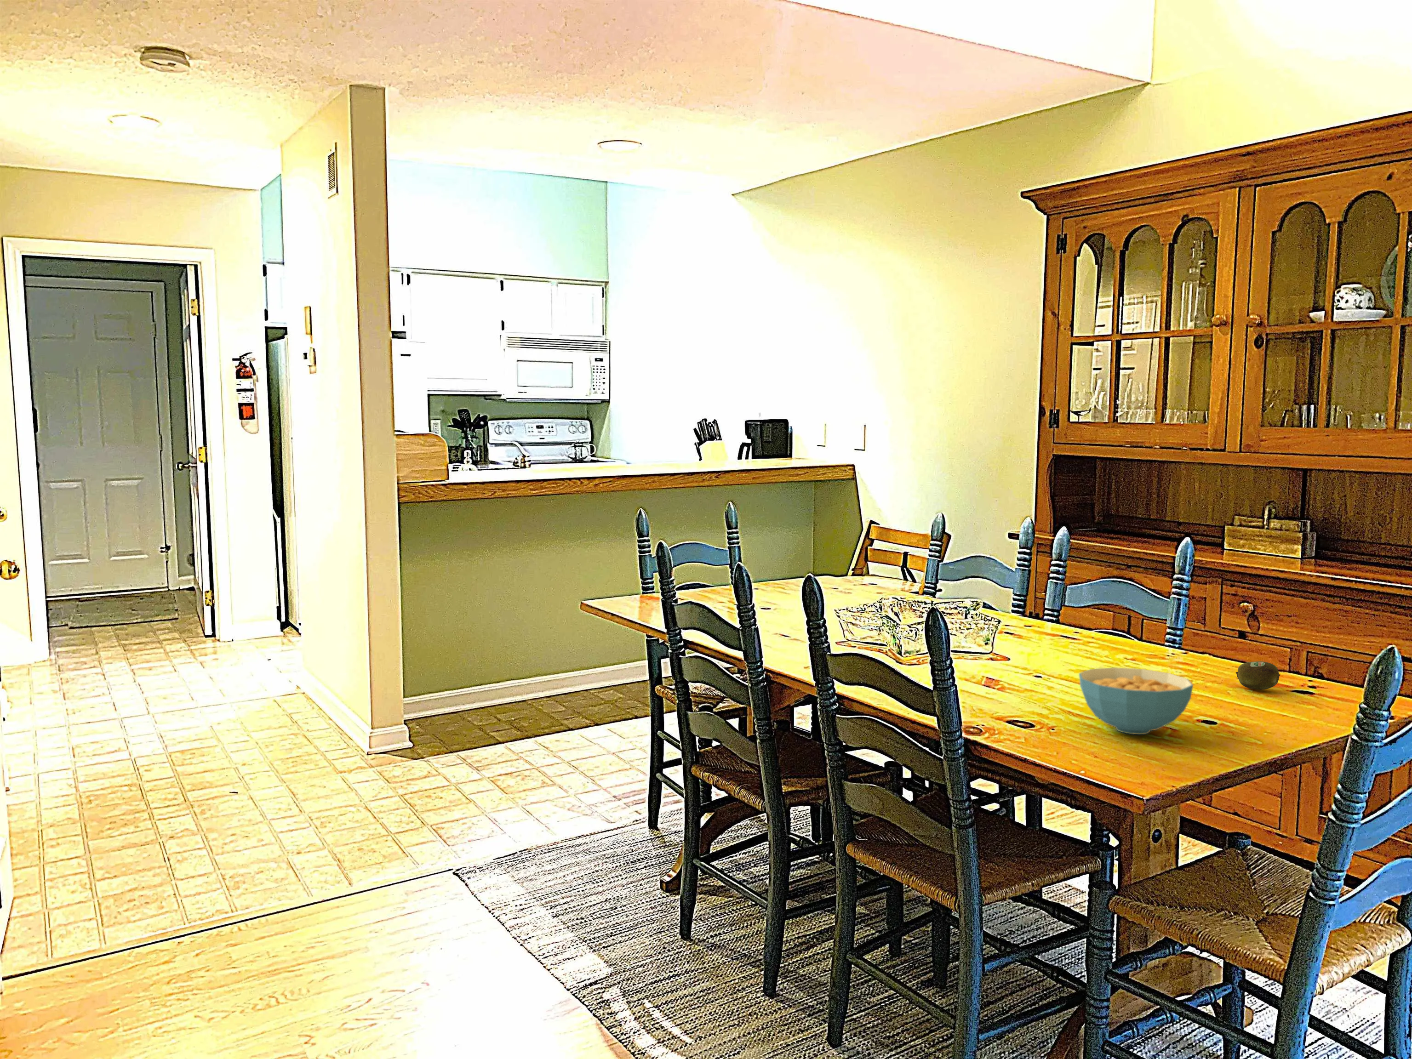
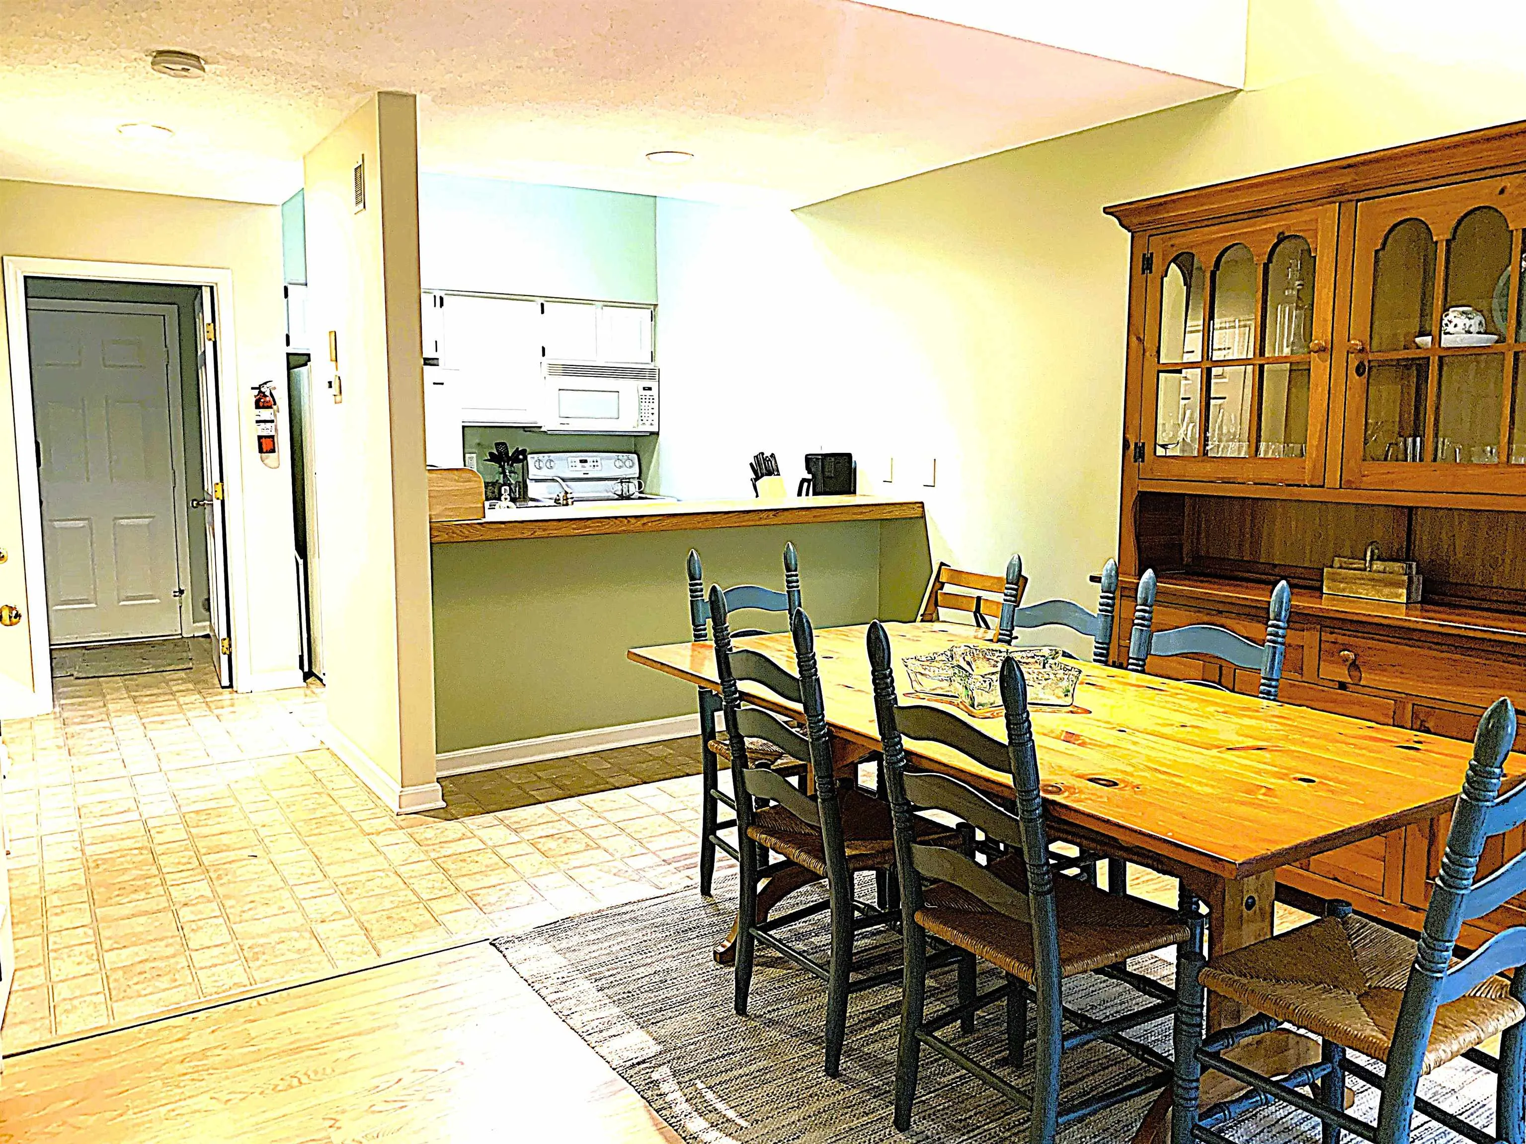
- cereal bowl [1078,667,1194,735]
- fruit [1235,661,1281,691]
